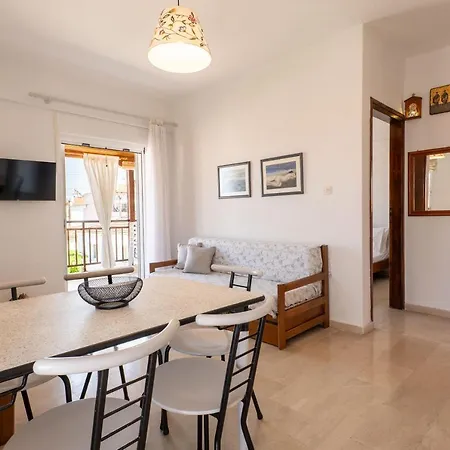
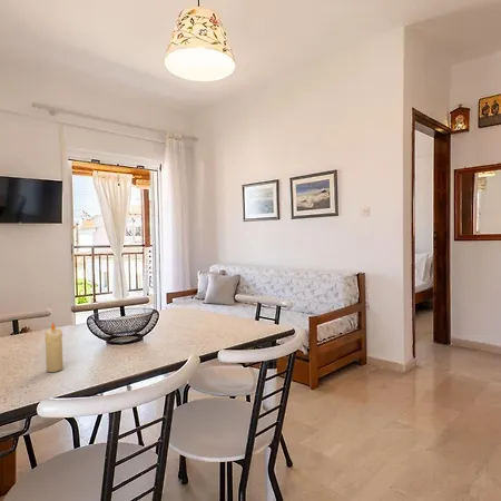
+ candle [43,322,65,373]
